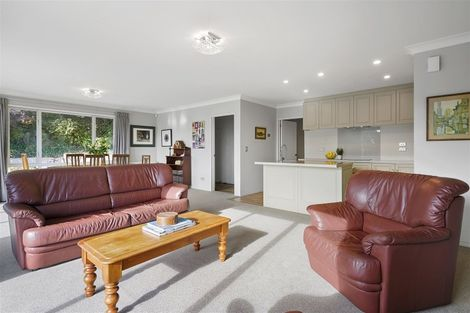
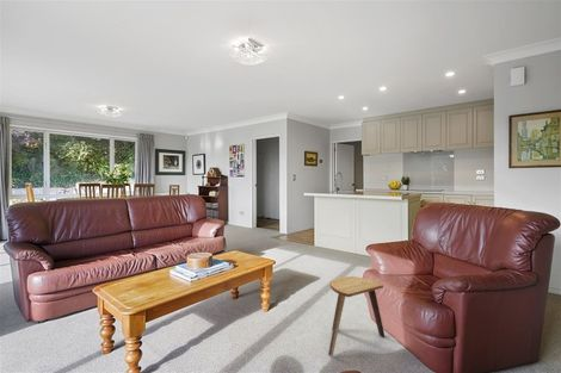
+ stool [327,275,386,358]
